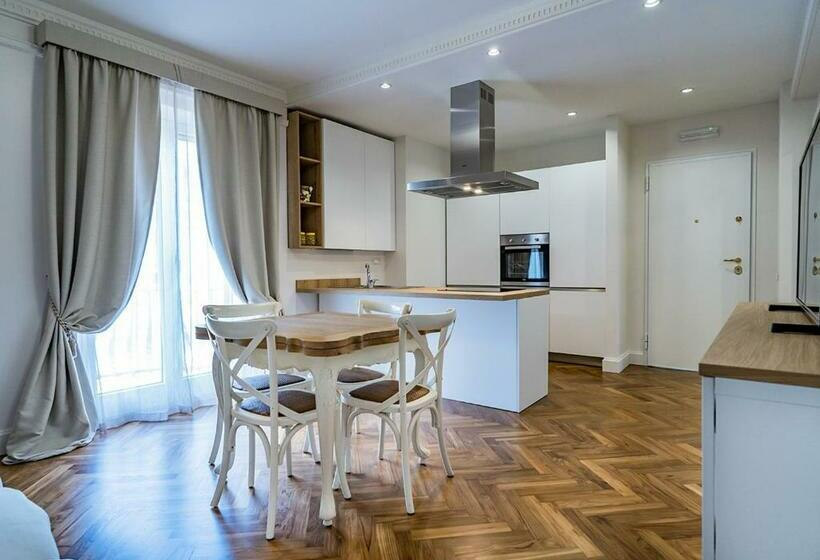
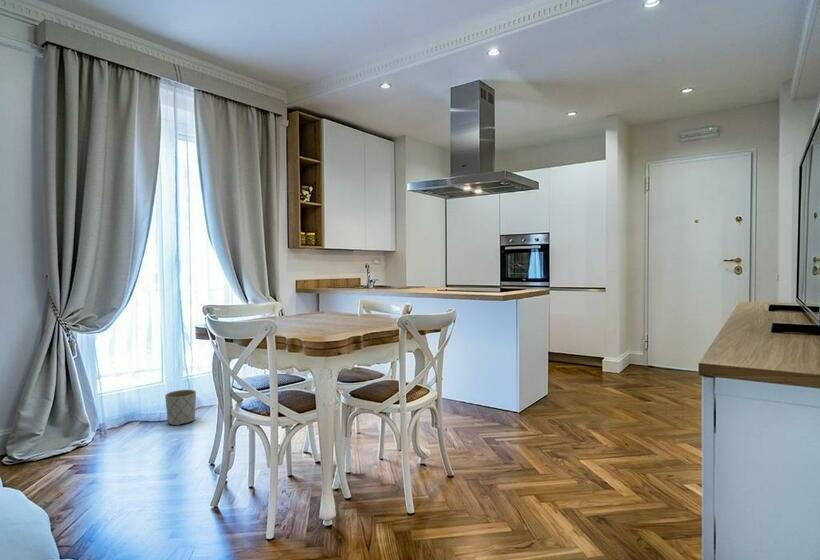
+ planter [164,389,197,427]
